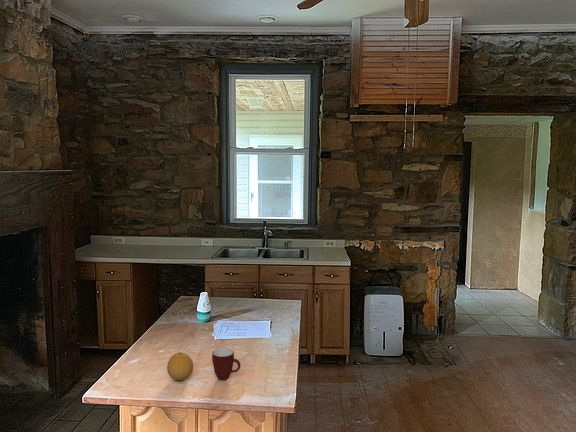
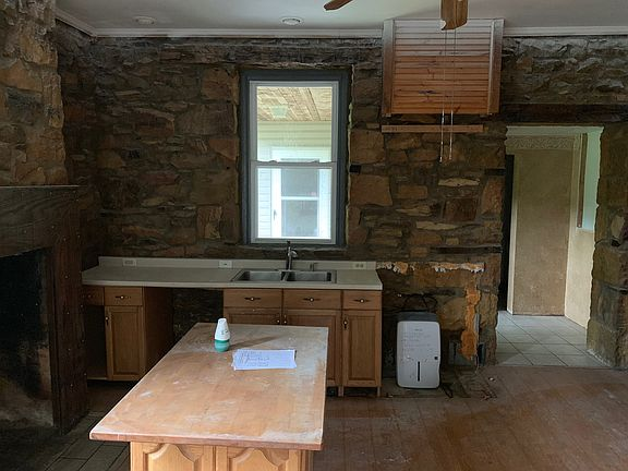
- fruit [166,351,194,381]
- mug [211,347,241,381]
